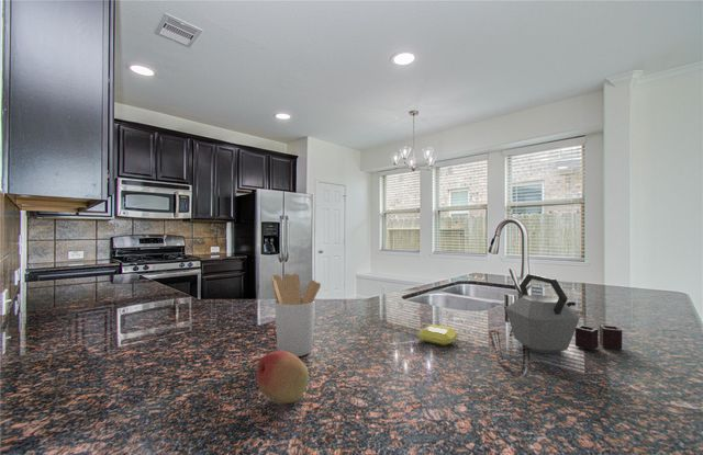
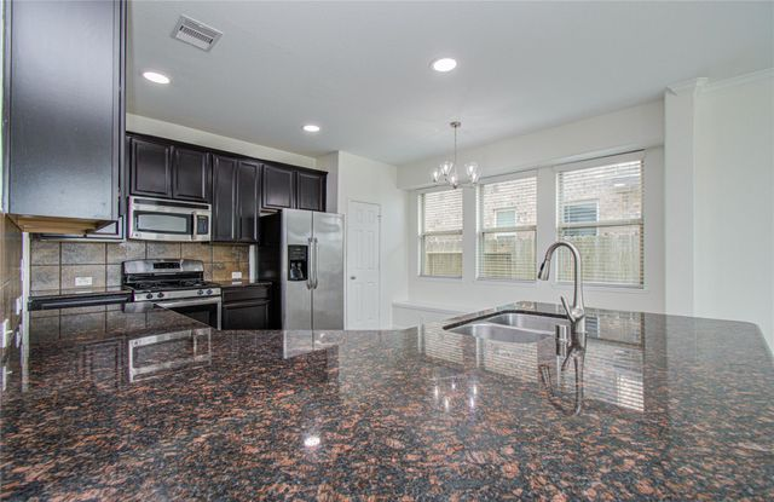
- fruit [256,350,310,405]
- utensil holder [271,273,322,357]
- kettle [505,273,623,354]
- soap bar [416,323,459,346]
